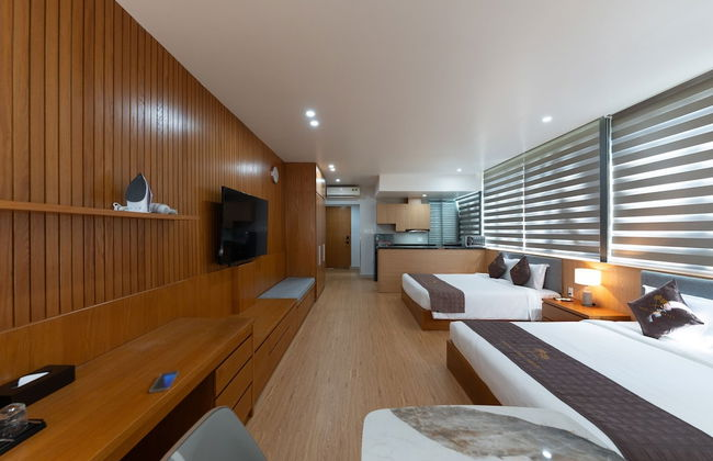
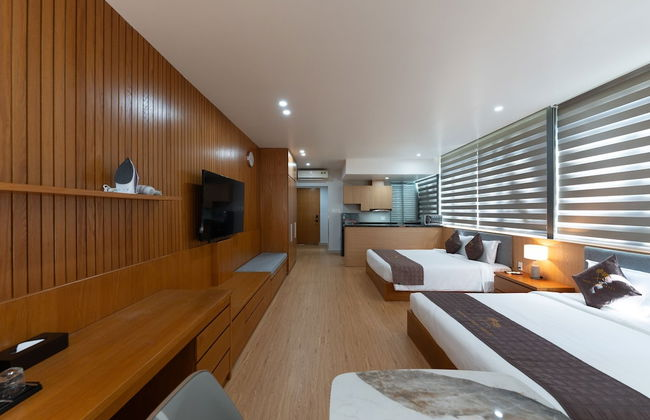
- smartphone [148,370,180,394]
